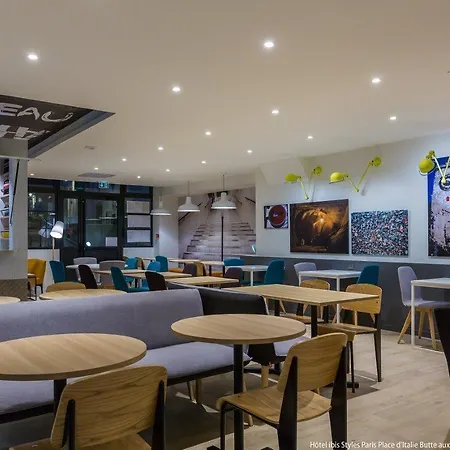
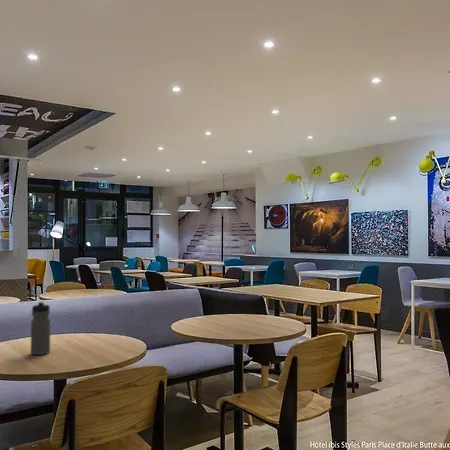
+ water bottle [30,301,51,356]
